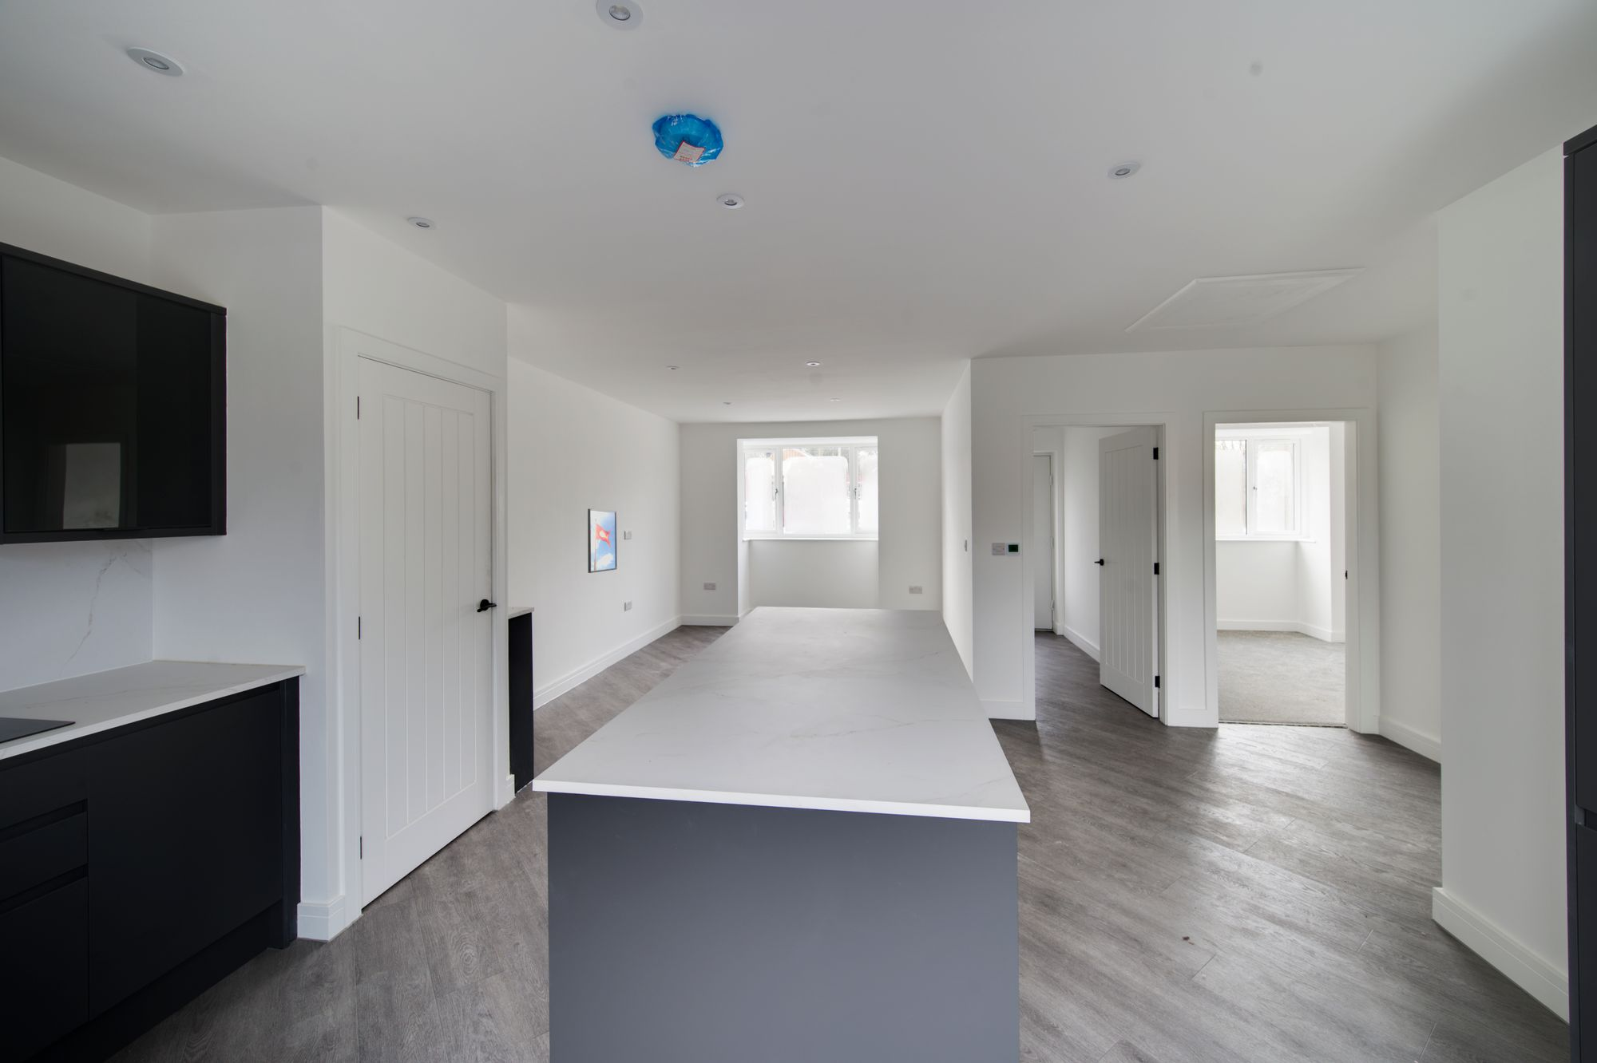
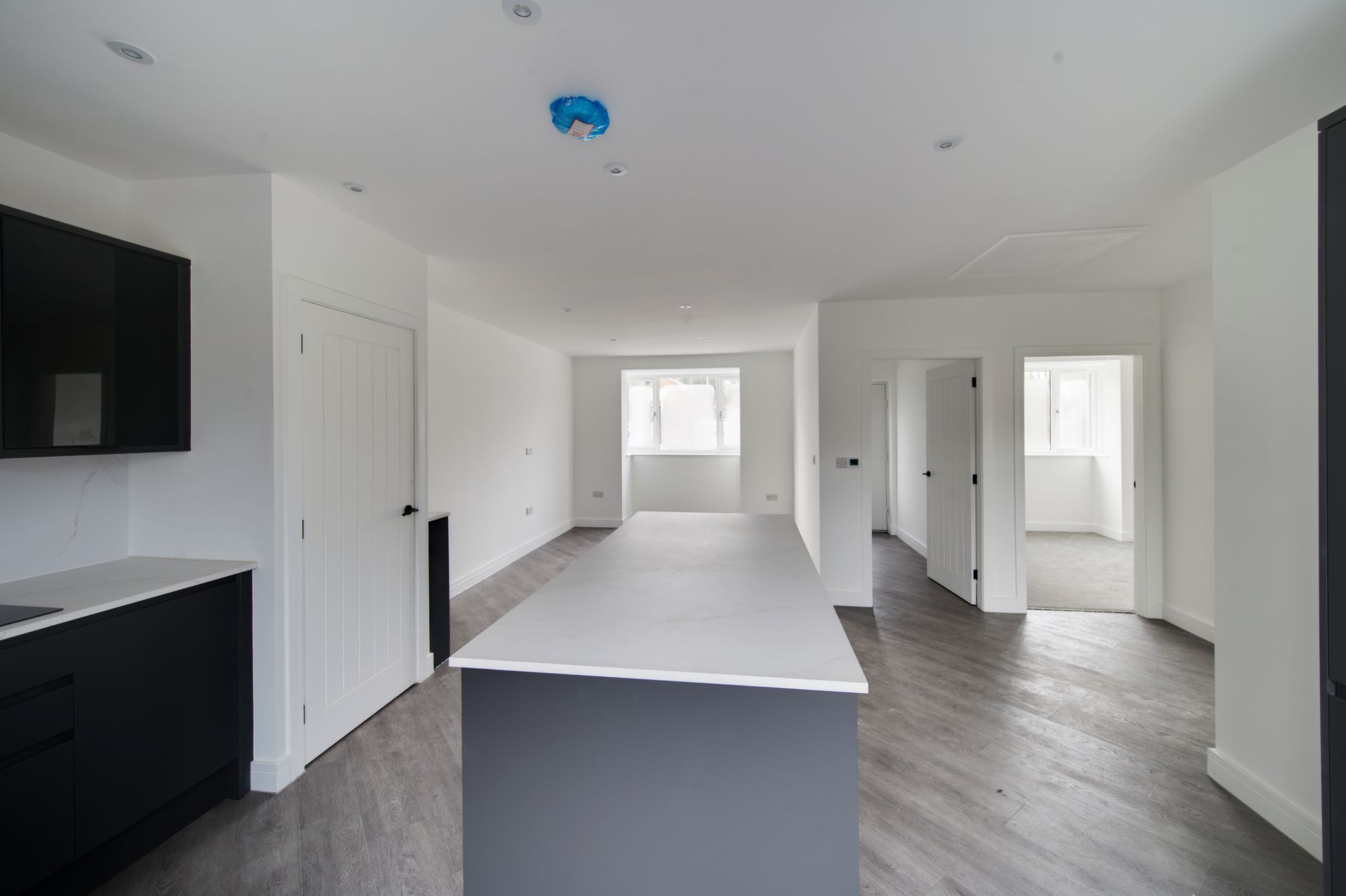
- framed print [587,508,617,574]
